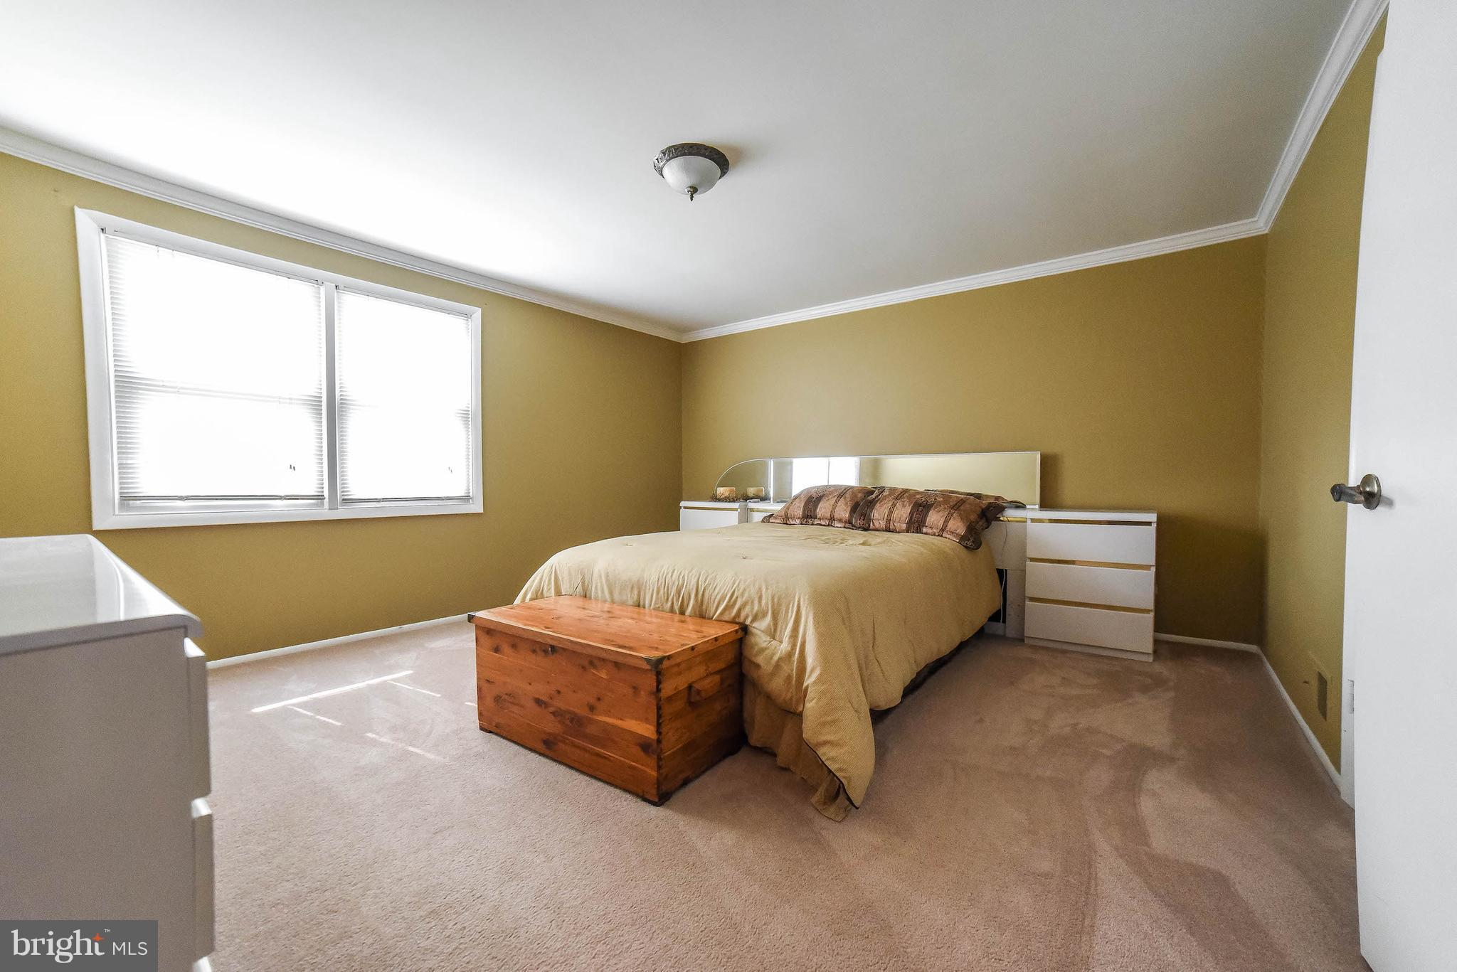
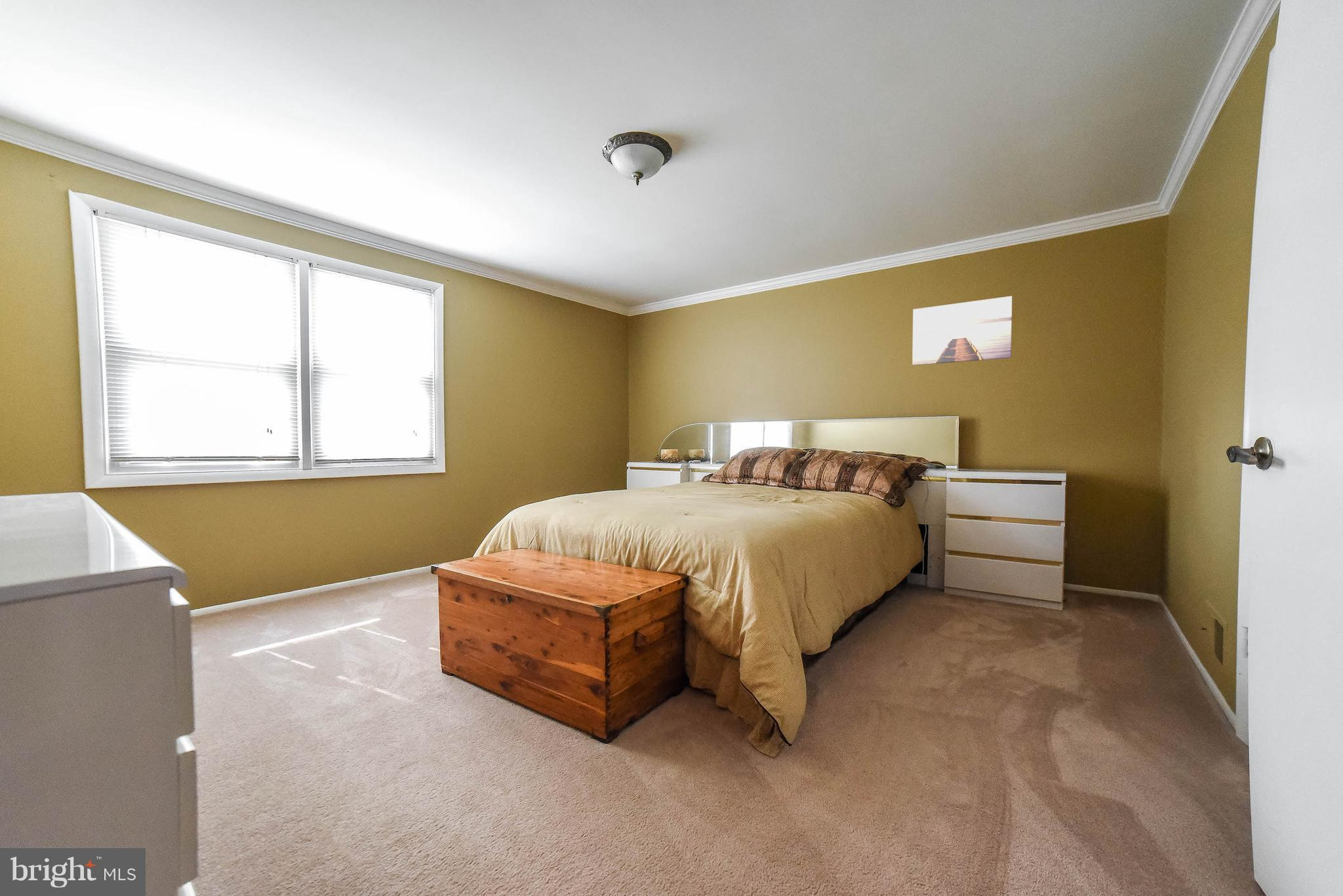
+ wall art [912,296,1013,366]
